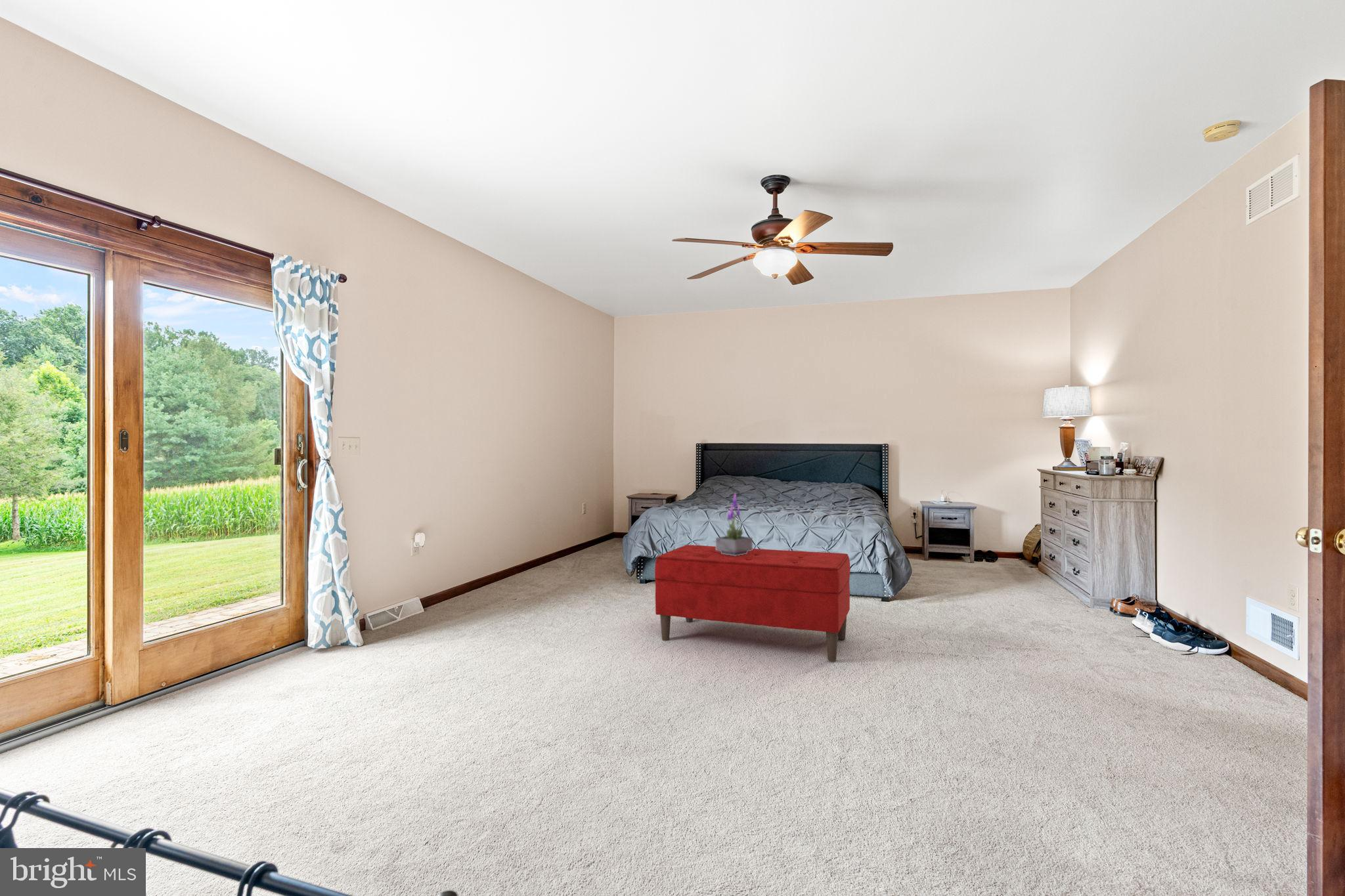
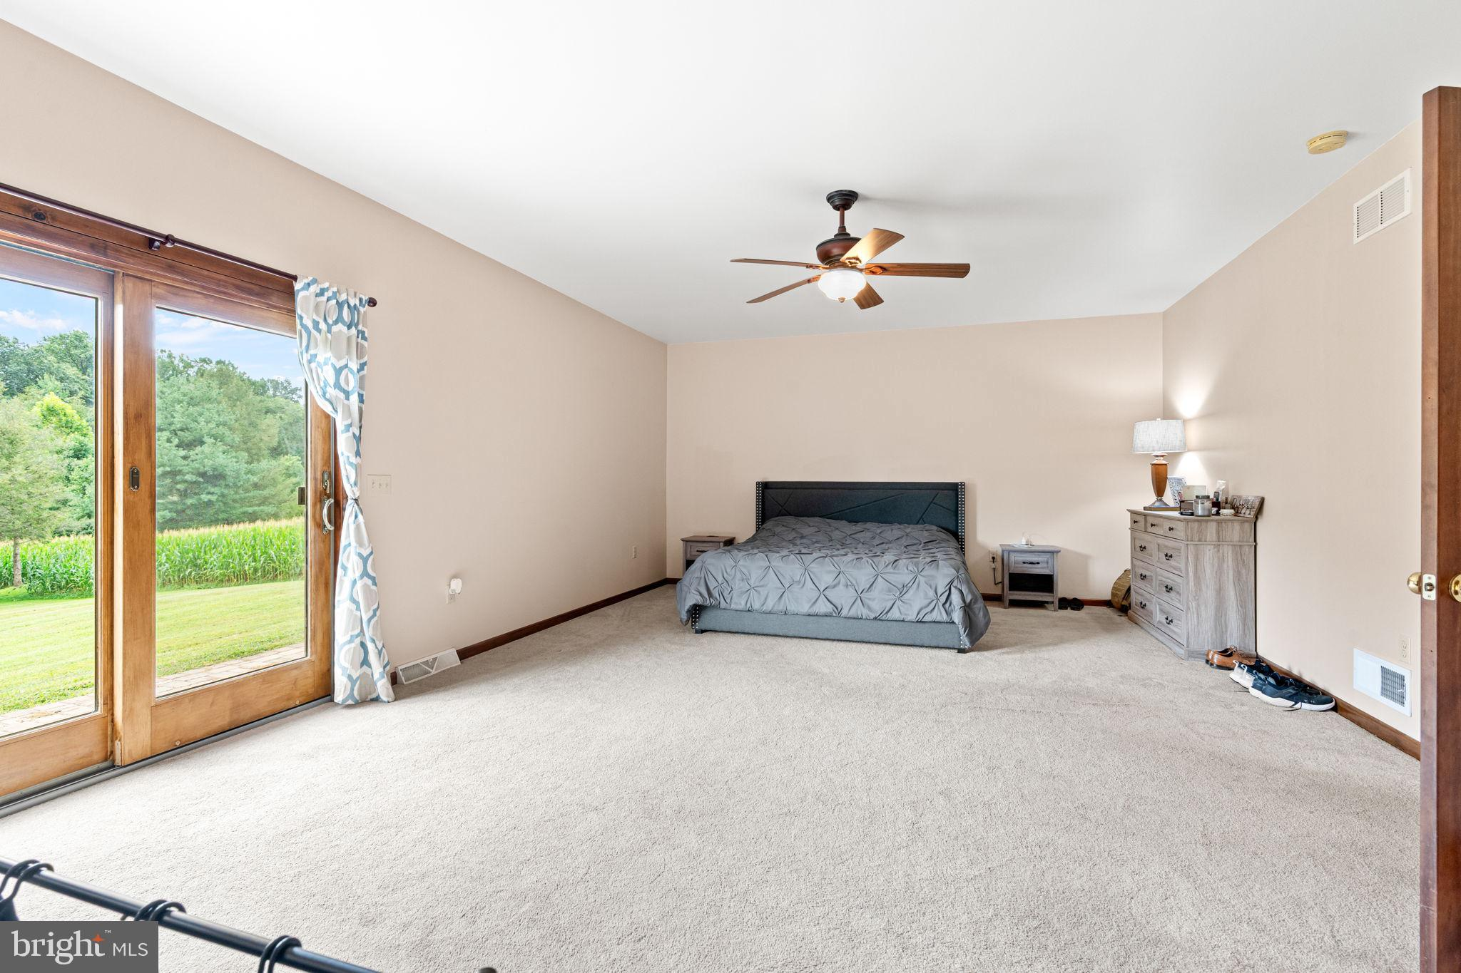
- potted plant [715,492,753,556]
- bench [654,544,851,662]
